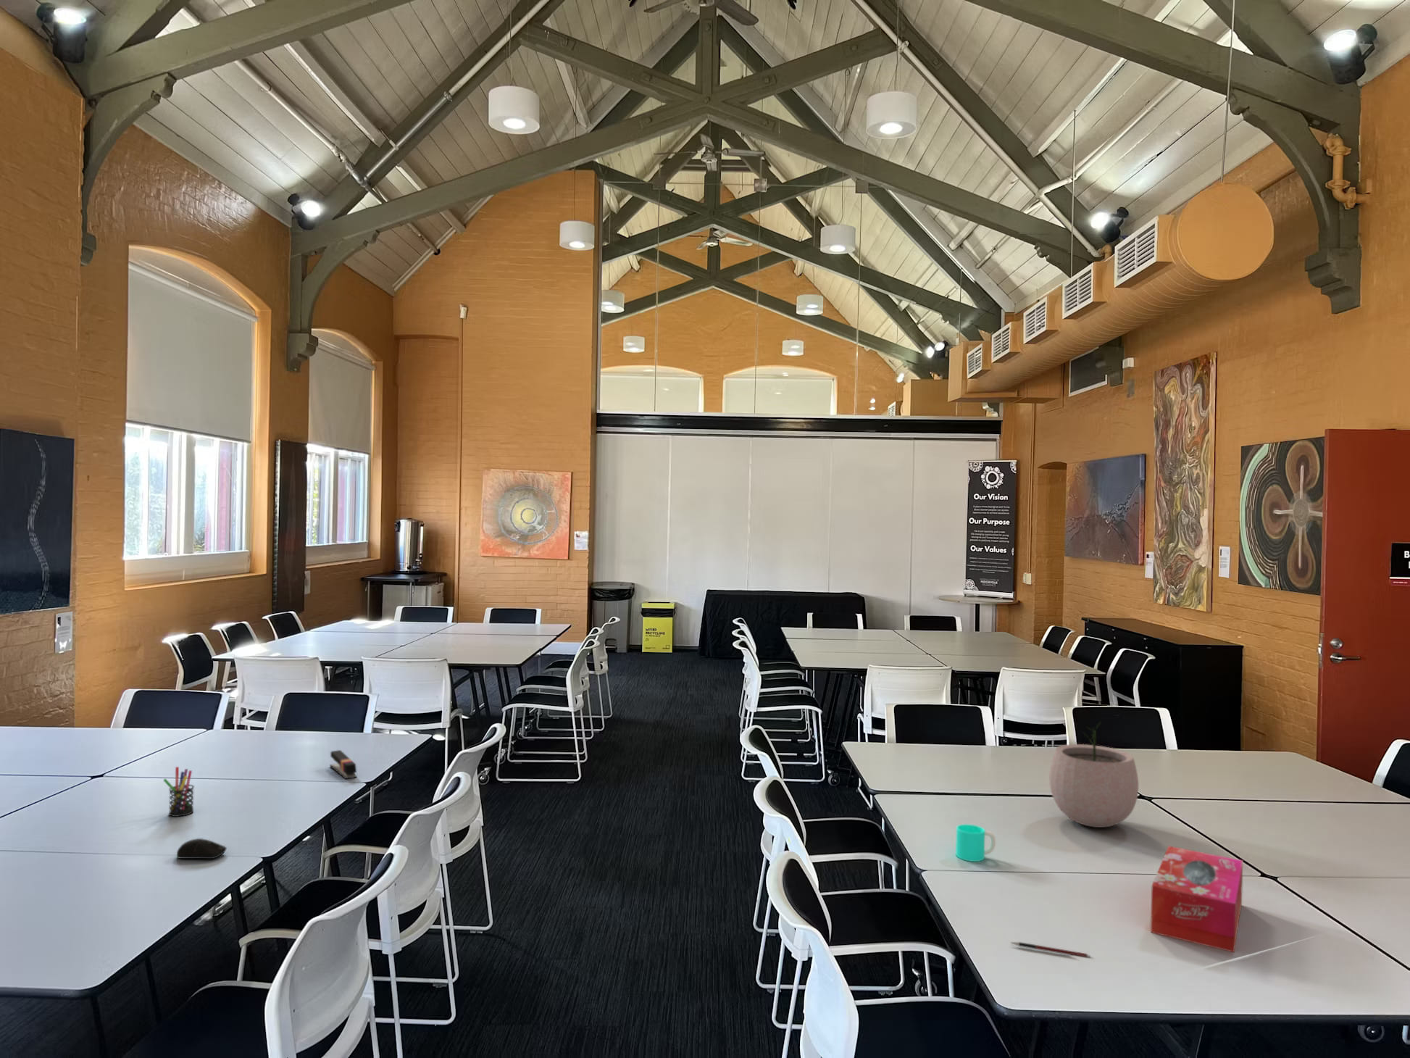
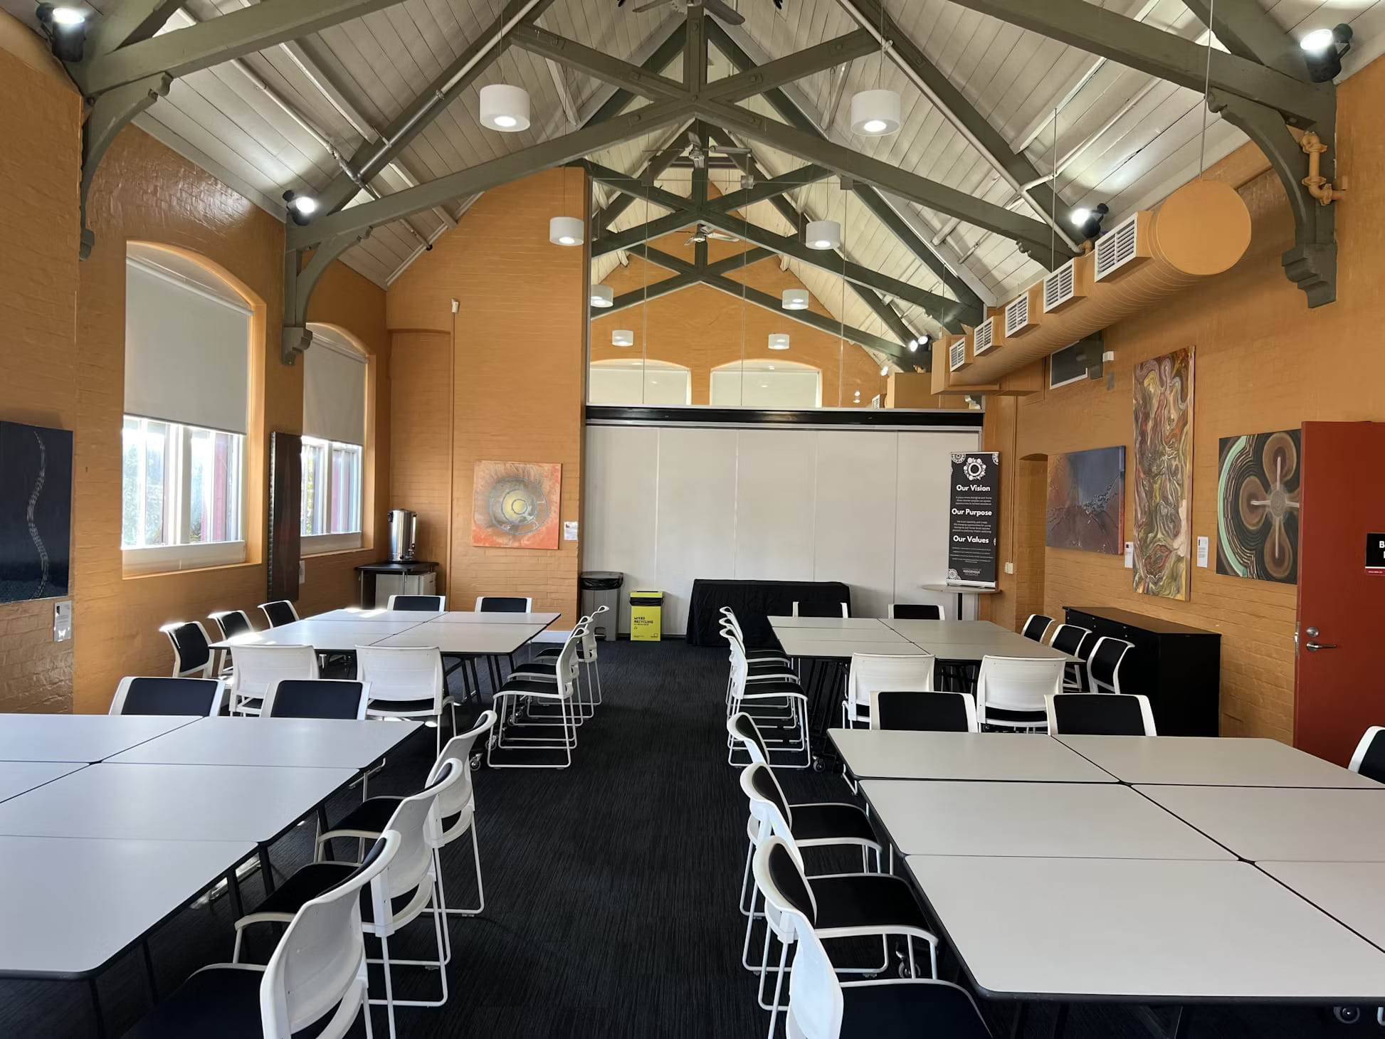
- plant pot [1049,721,1139,828]
- cup [954,824,997,862]
- pen holder [162,766,194,818]
- tissue box [1150,846,1243,952]
- stapler [329,749,357,780]
- pen [1010,941,1091,958]
- computer mouse [176,838,228,860]
